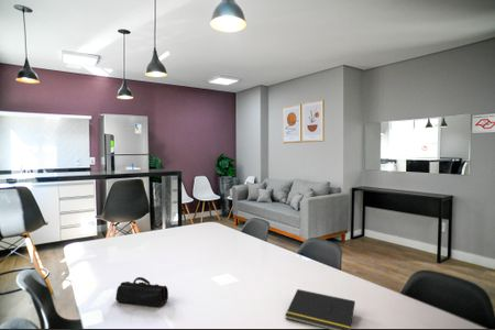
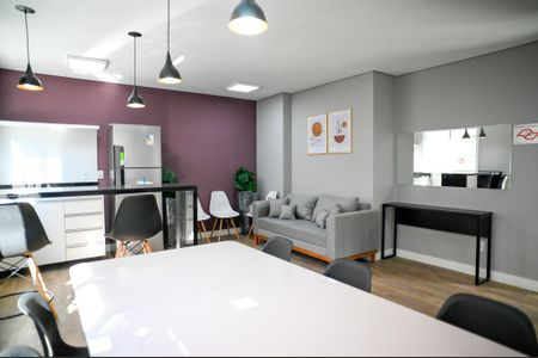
- pencil case [114,276,169,308]
- notepad [284,288,356,330]
